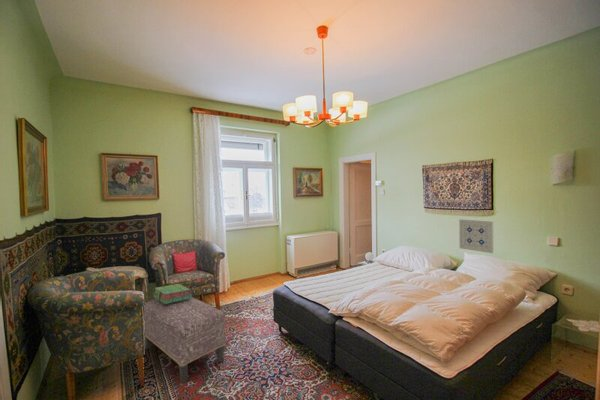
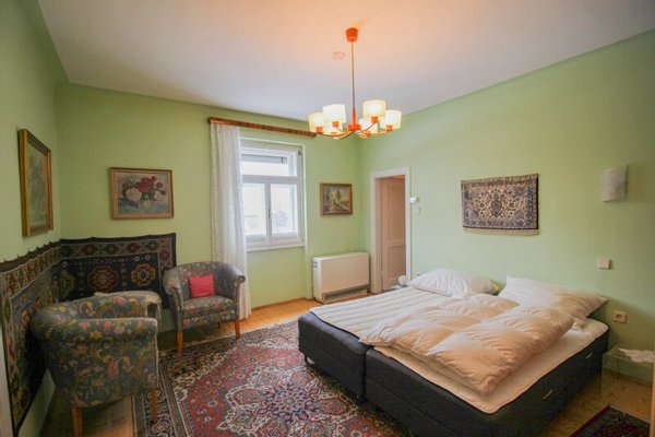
- stack of books [152,283,193,304]
- wall art [458,218,494,254]
- ottoman [143,296,227,384]
